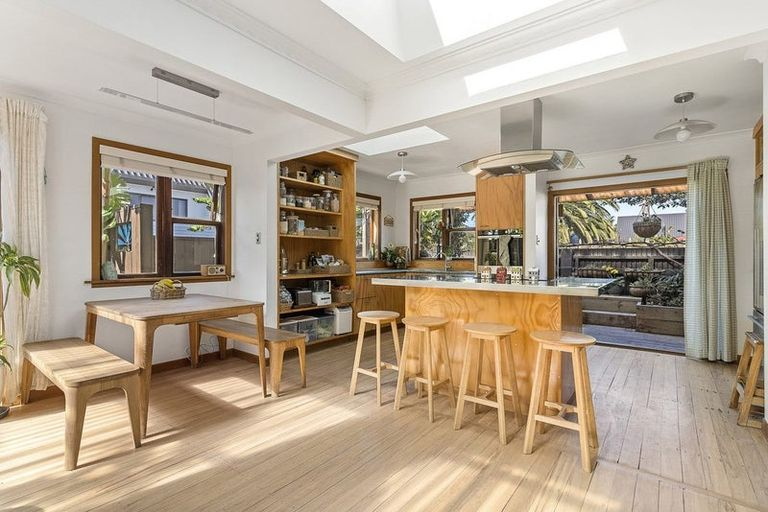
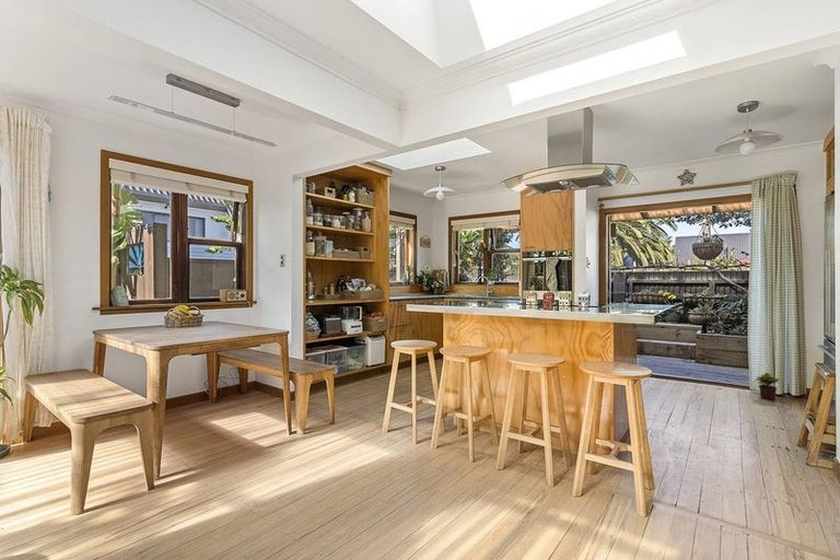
+ potted plant [754,372,780,400]
